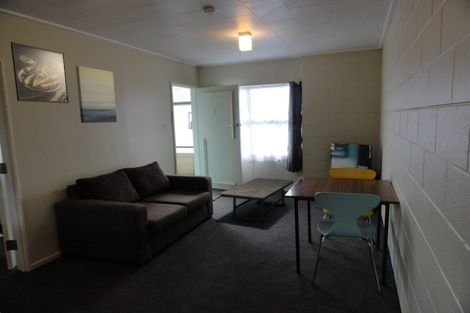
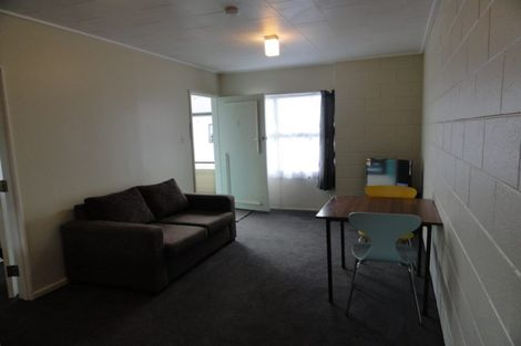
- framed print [10,41,70,104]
- coffee table [219,177,295,224]
- wall art [75,65,118,124]
